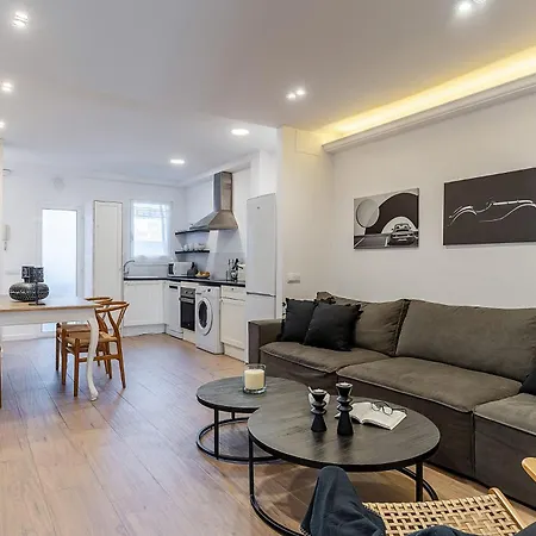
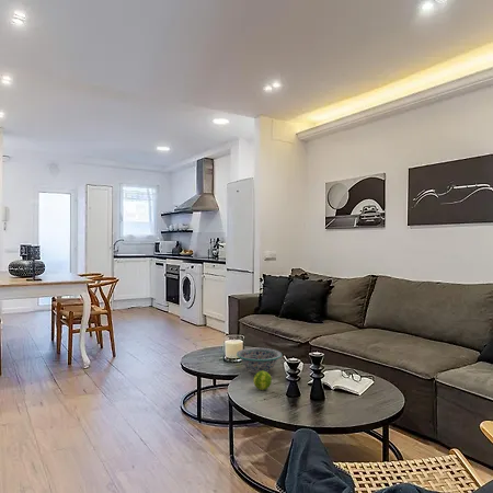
+ decorative bowl [236,347,283,375]
+ fruit [252,370,273,391]
